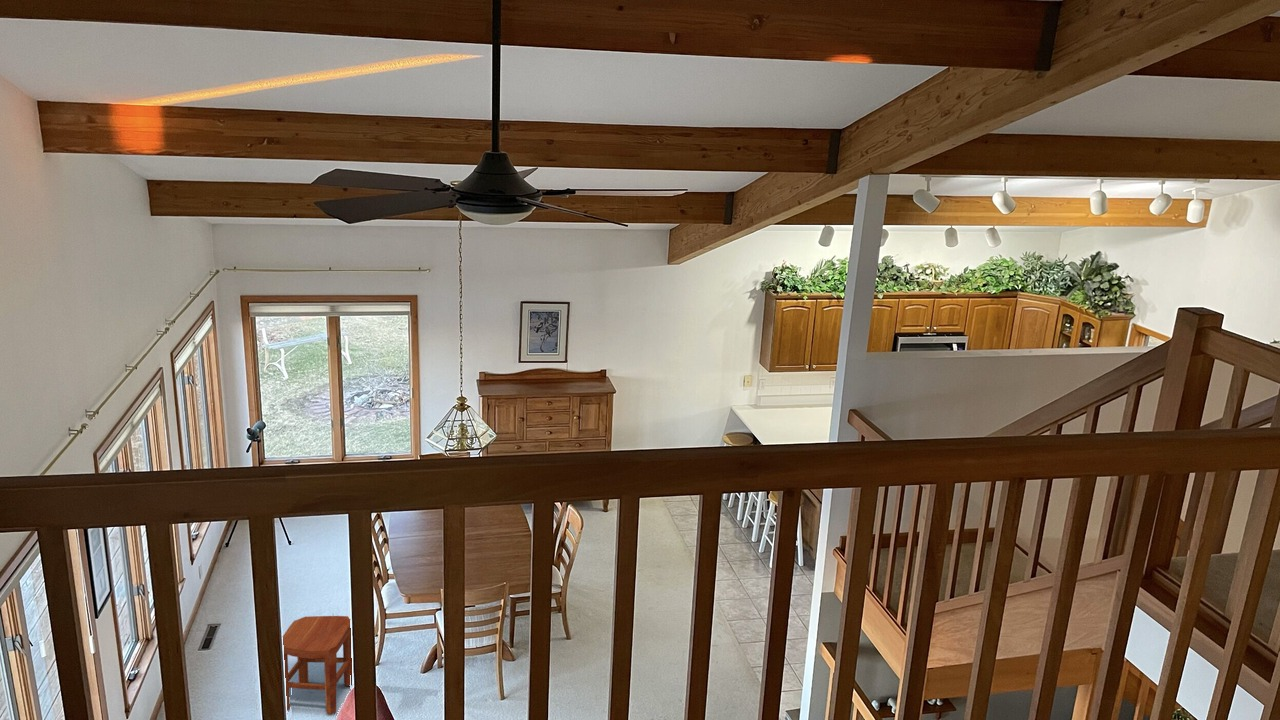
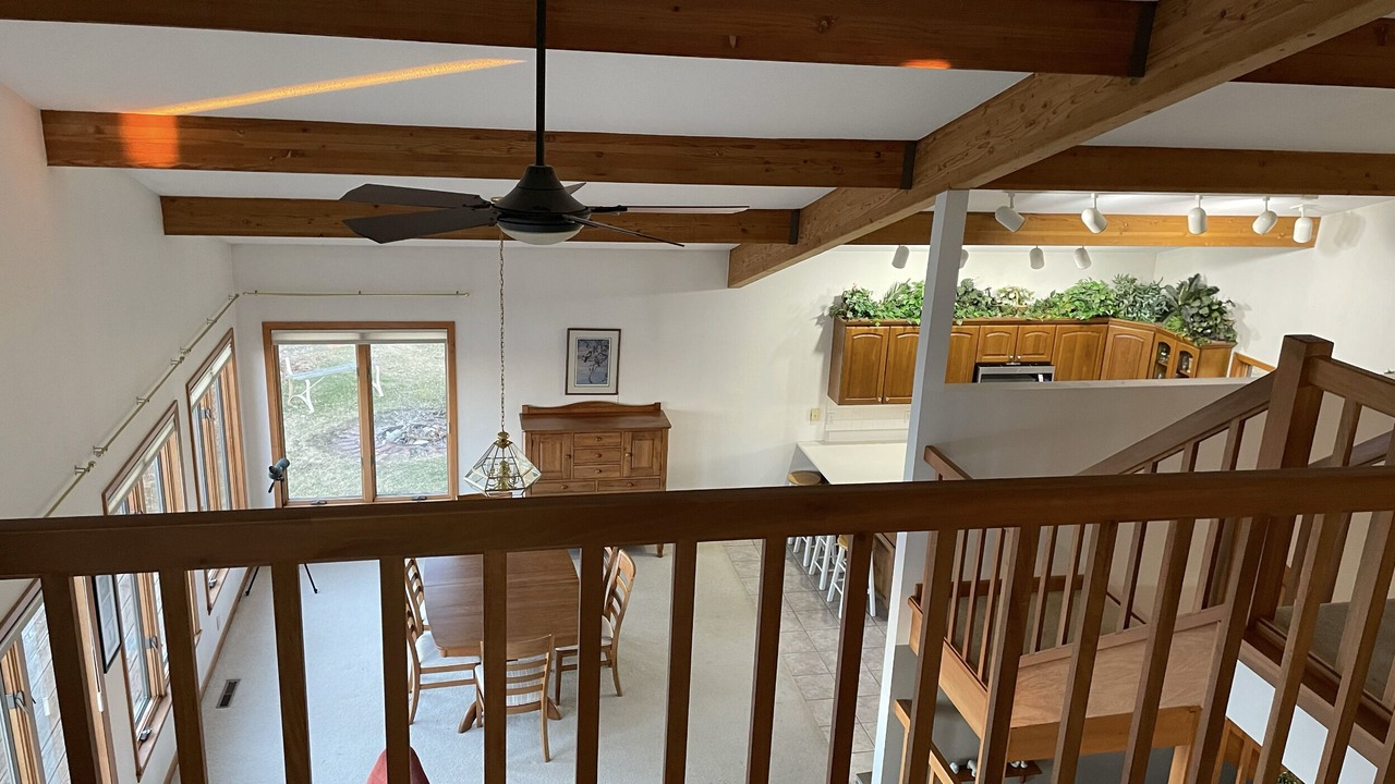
- stool [282,615,353,716]
